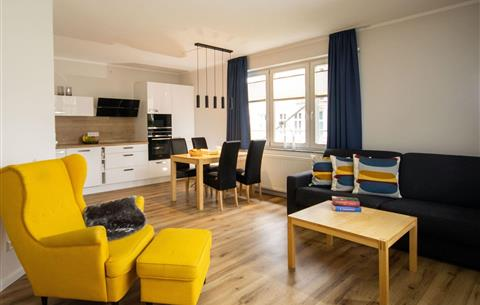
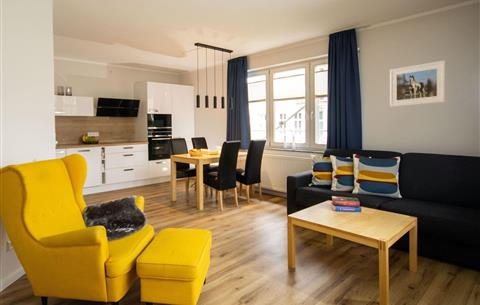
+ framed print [389,60,446,108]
